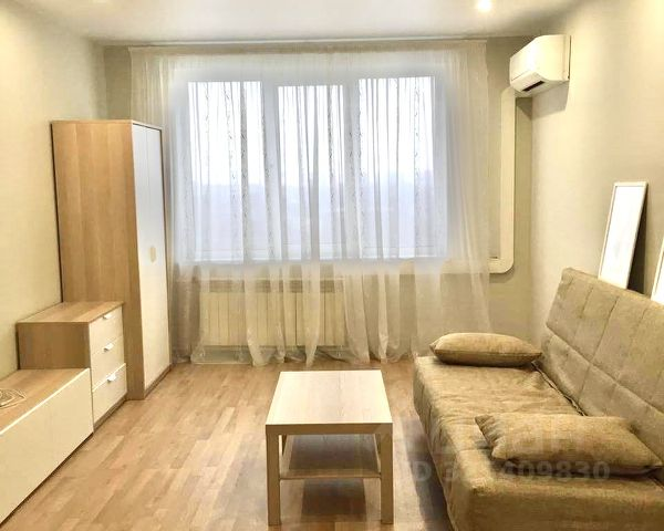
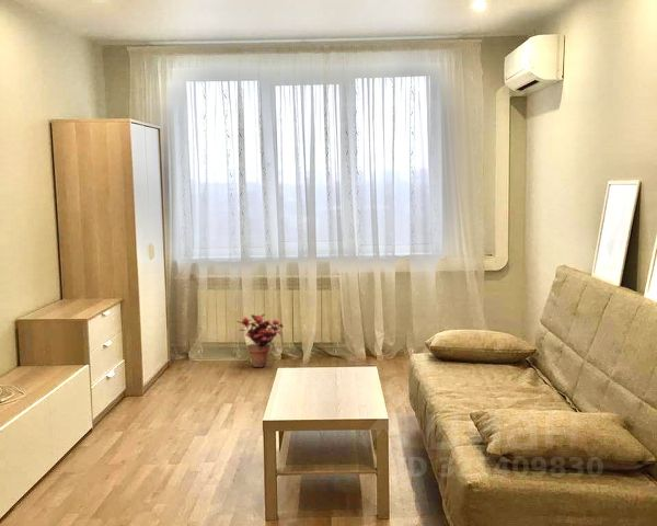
+ potted plant [235,313,285,368]
